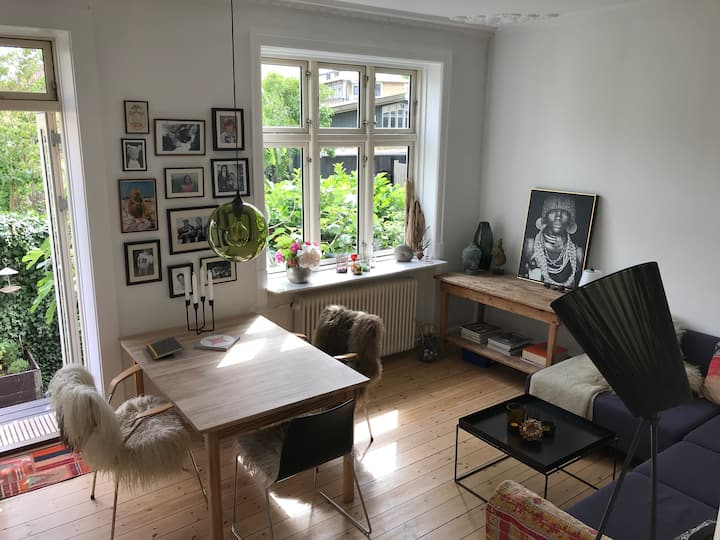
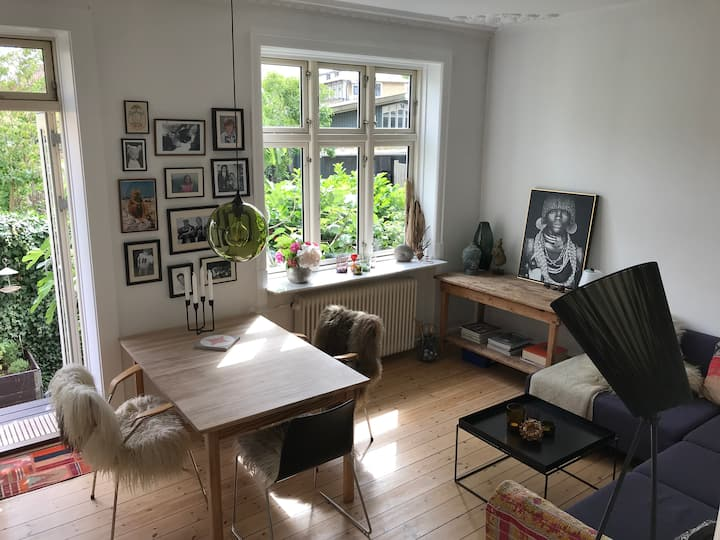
- notepad [145,336,184,360]
